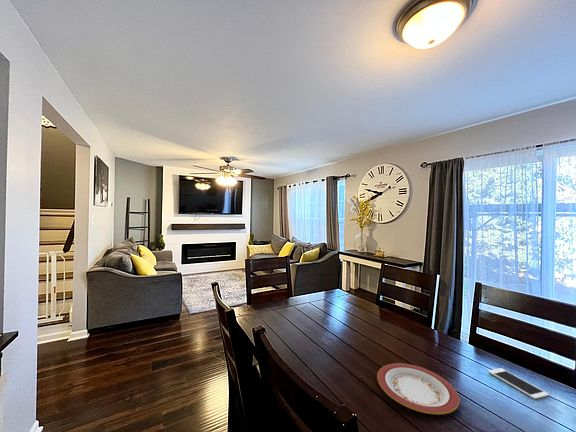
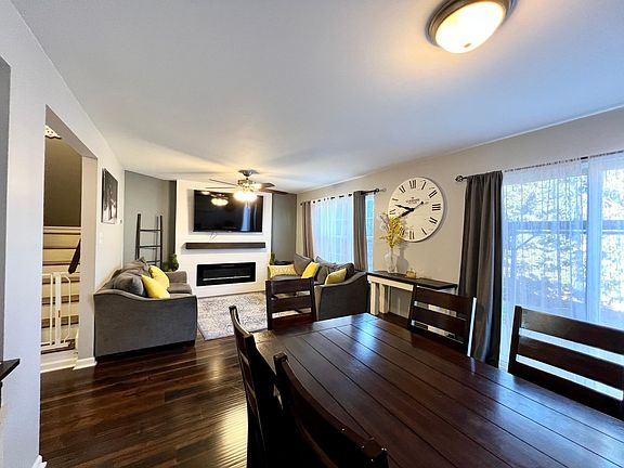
- plate [376,362,460,416]
- cell phone [487,367,550,400]
